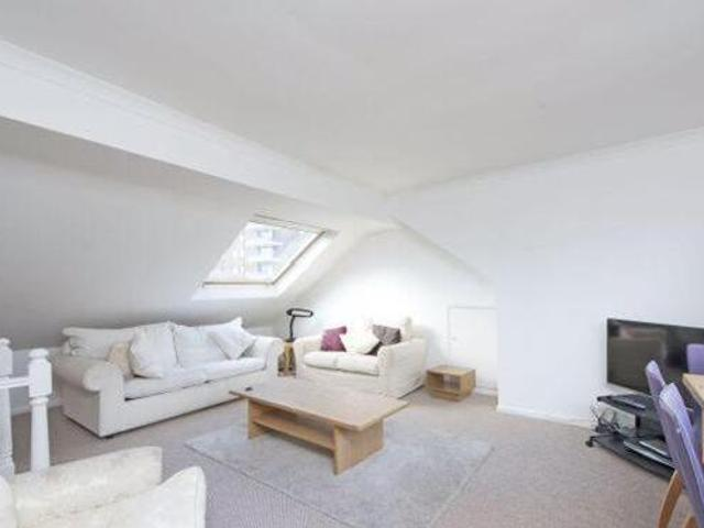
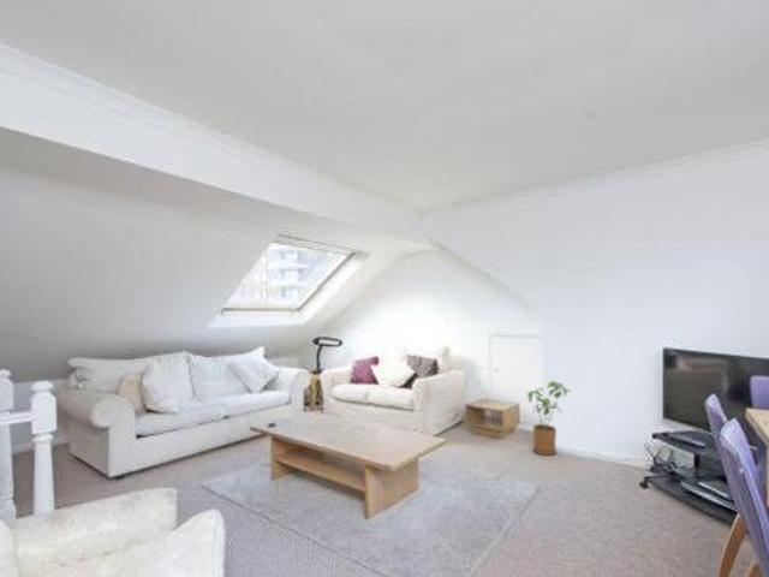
+ house plant [526,380,573,457]
